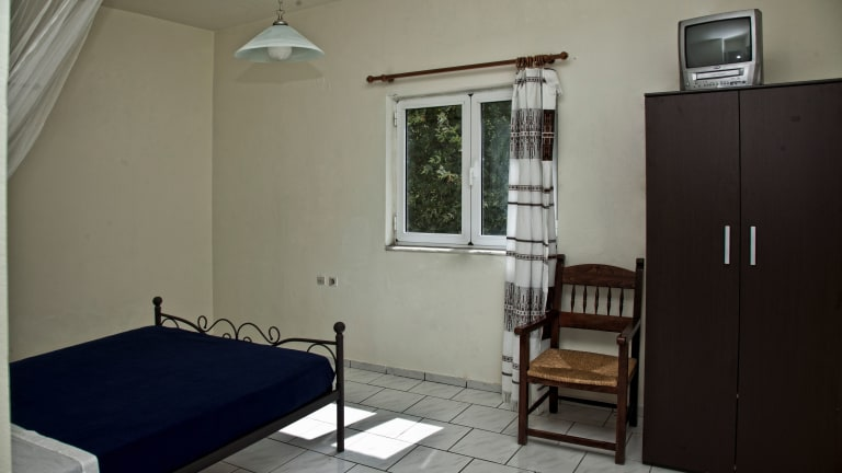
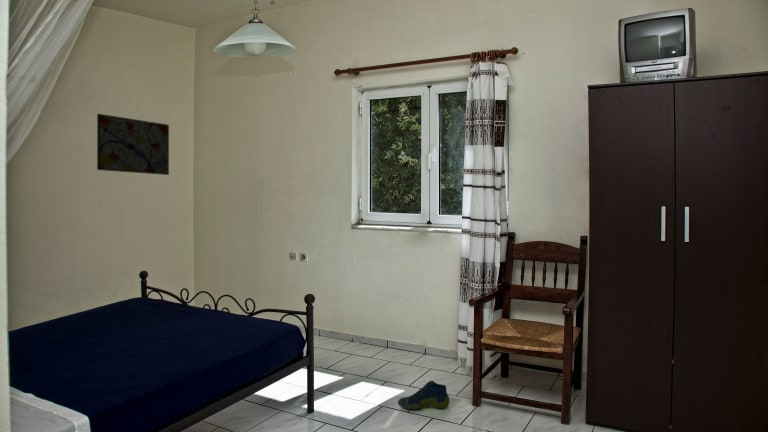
+ sneaker [397,380,450,411]
+ wall art [96,113,170,176]
